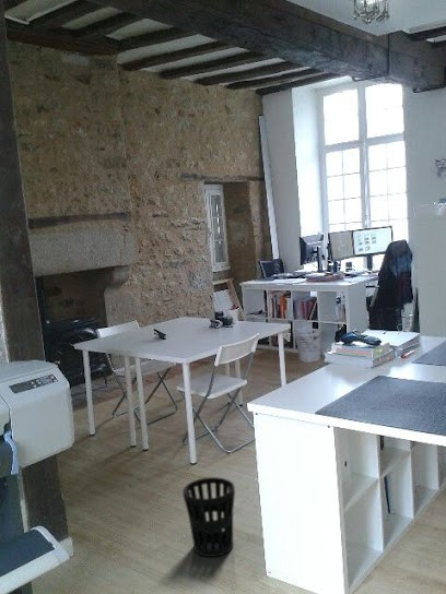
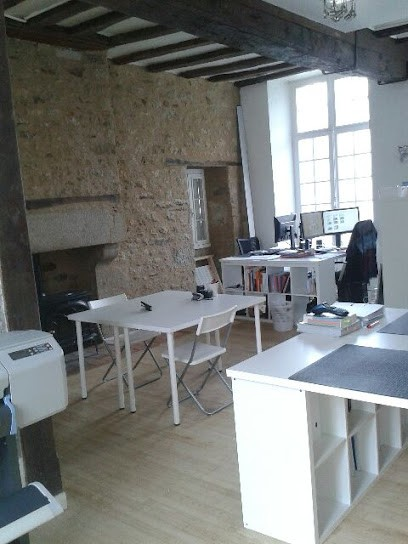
- wastebasket [181,476,236,558]
